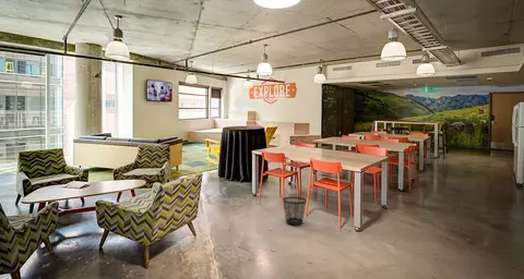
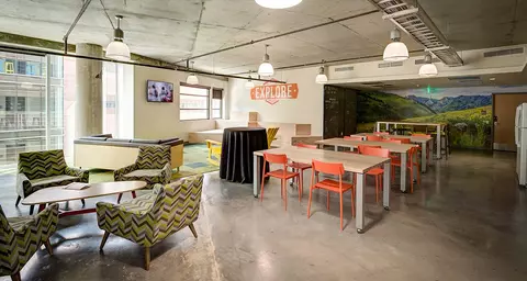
- wastebasket [282,195,307,227]
